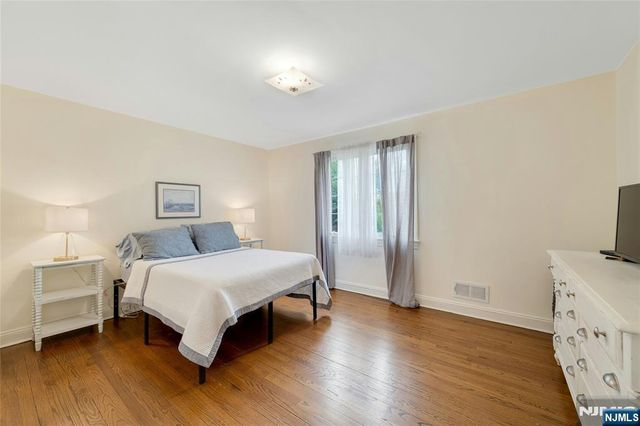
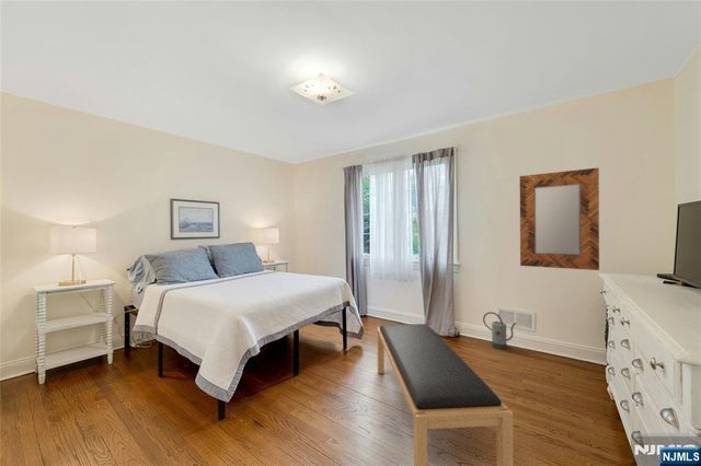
+ home mirror [519,166,600,271]
+ bench [376,323,514,466]
+ watering can [482,311,518,350]
